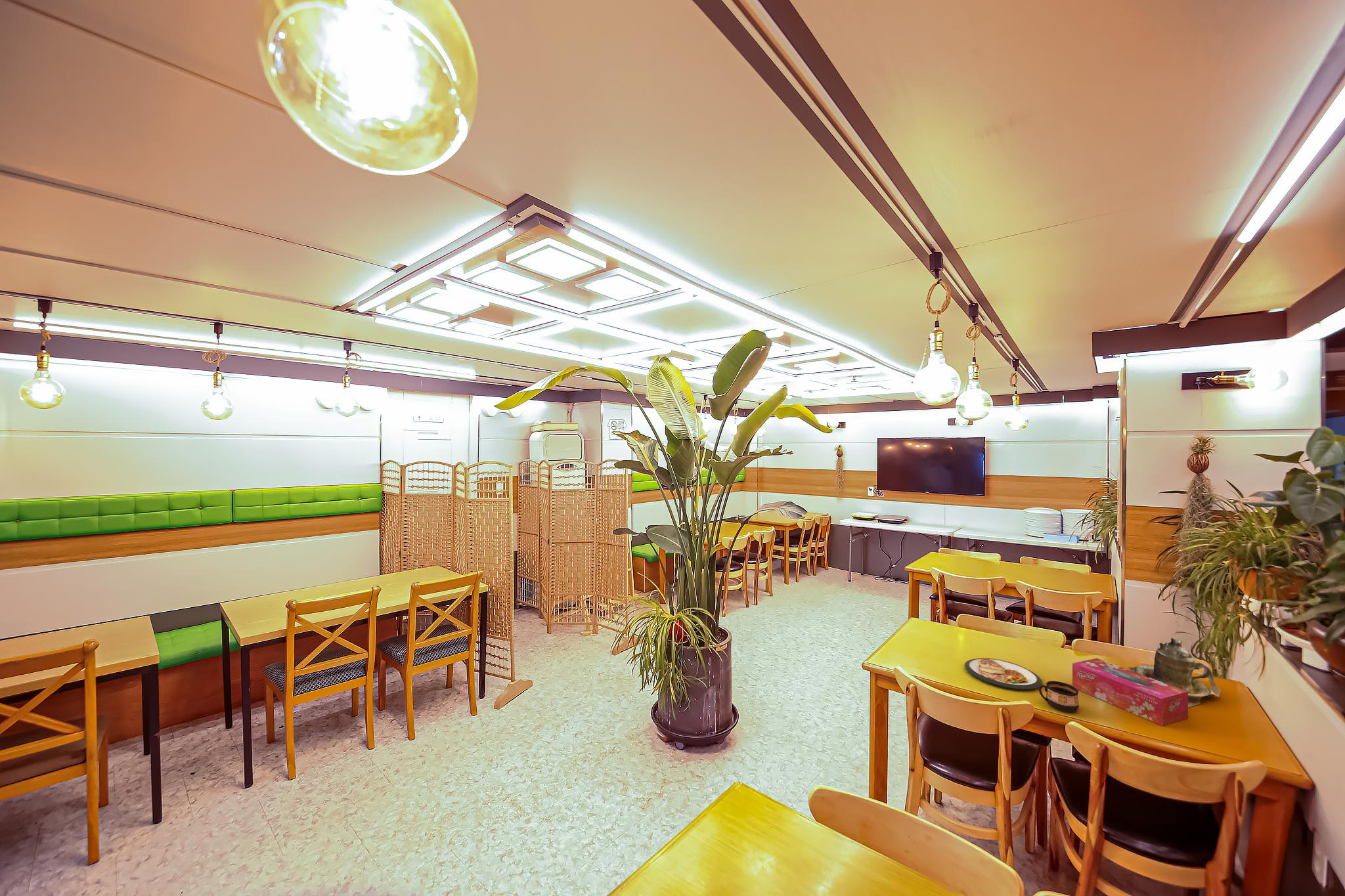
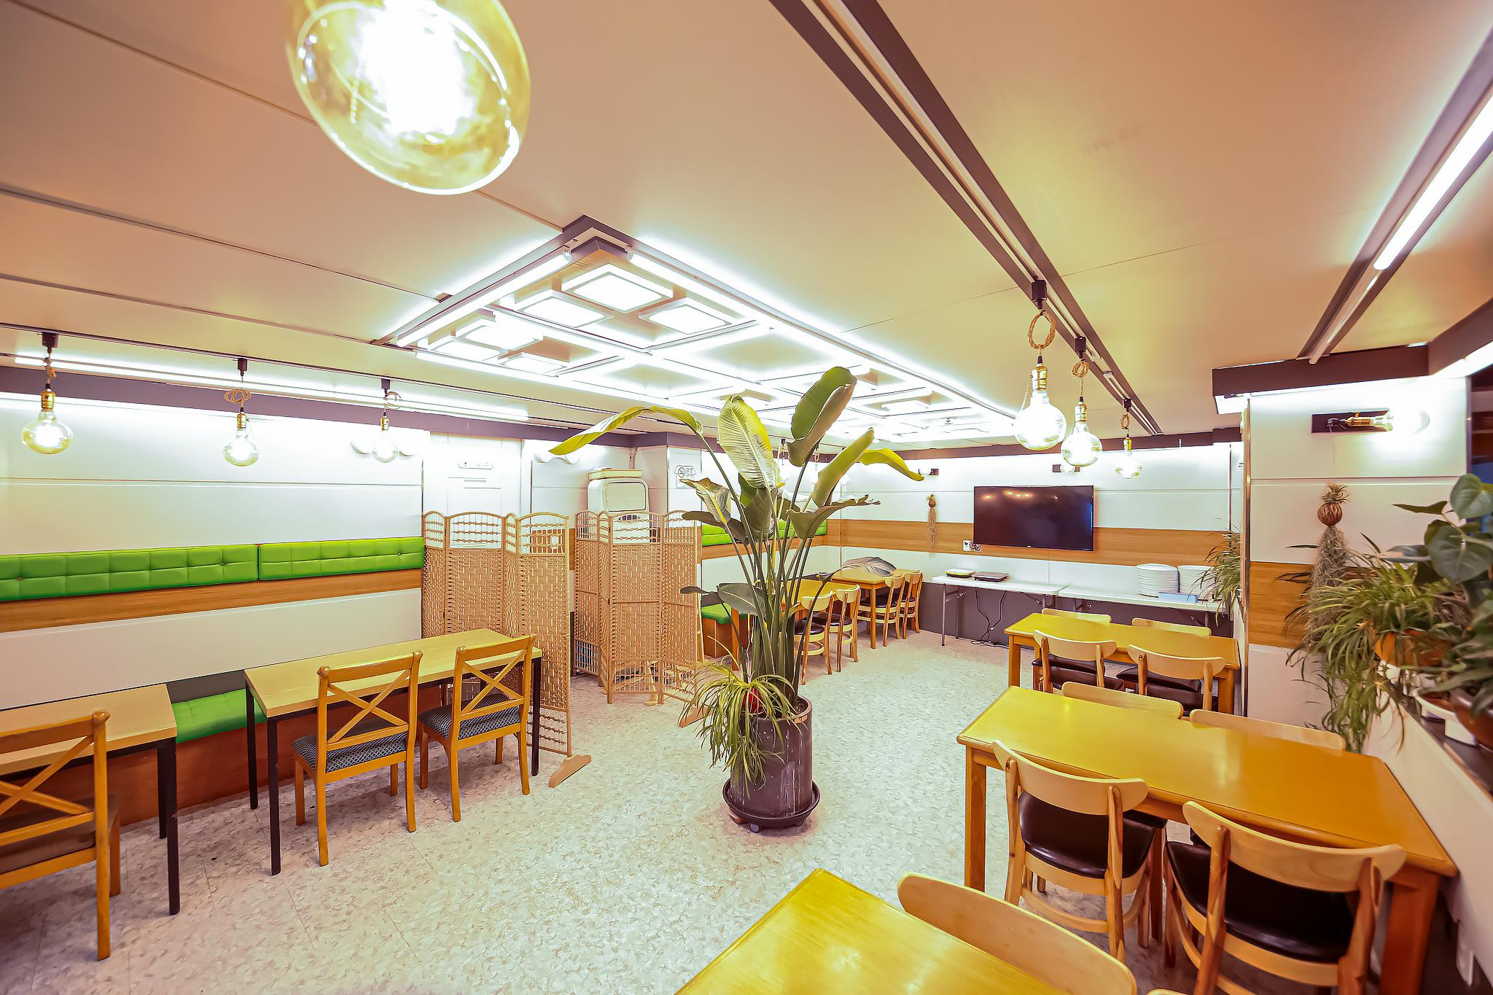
- cup [1038,680,1080,713]
- dish [964,658,1042,691]
- teapot [1123,637,1222,708]
- tissue box [1072,658,1189,727]
